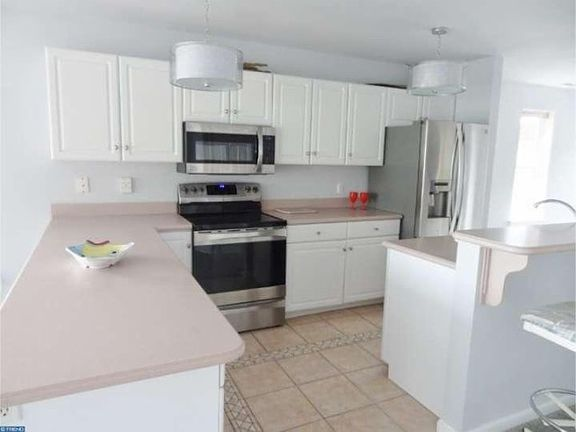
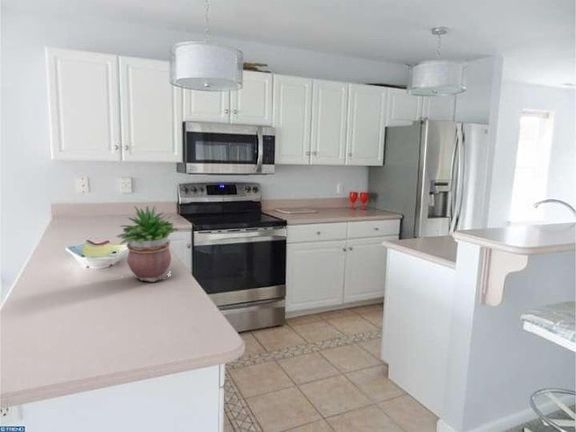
+ potted plant [115,205,180,283]
